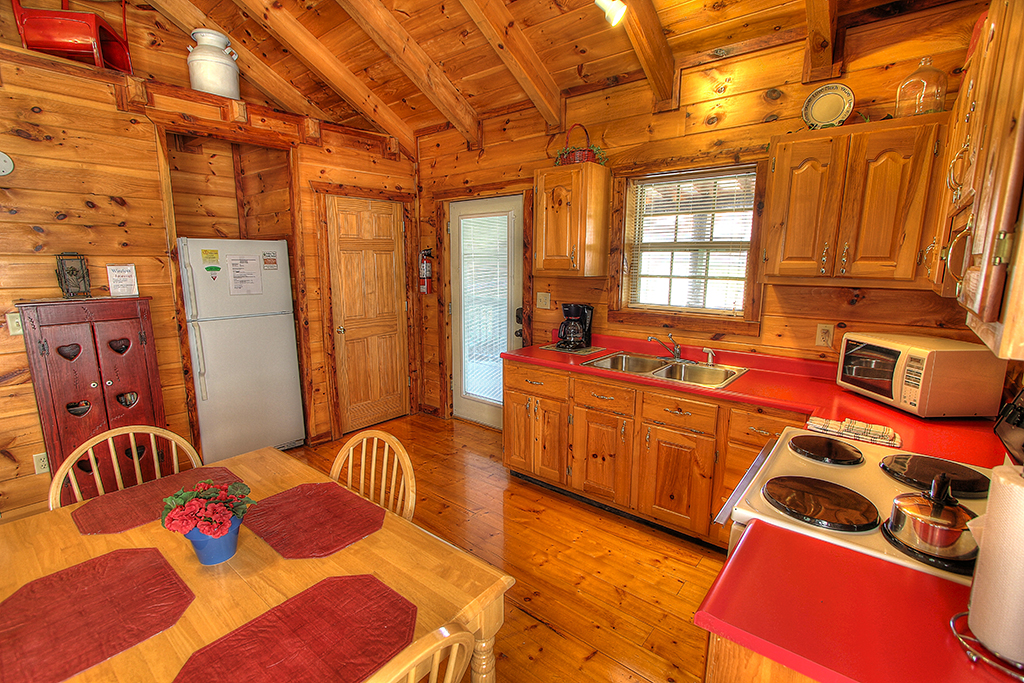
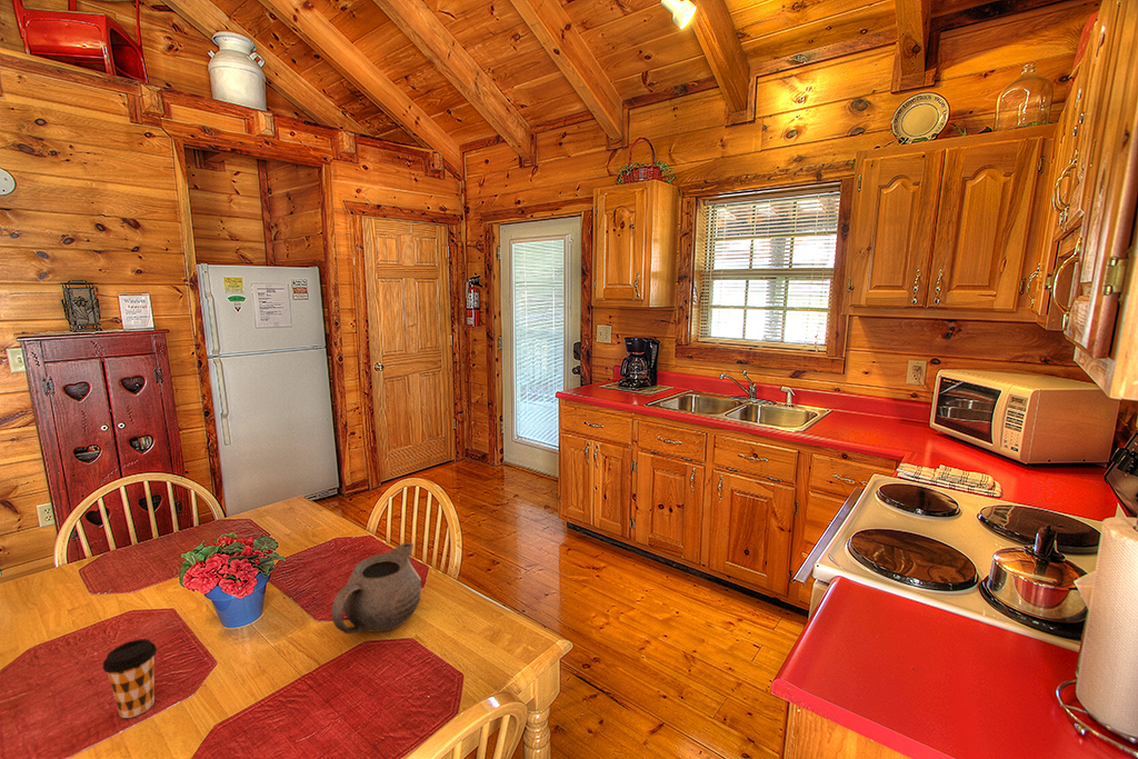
+ coffee cup [101,638,158,719]
+ teapot [331,541,422,636]
